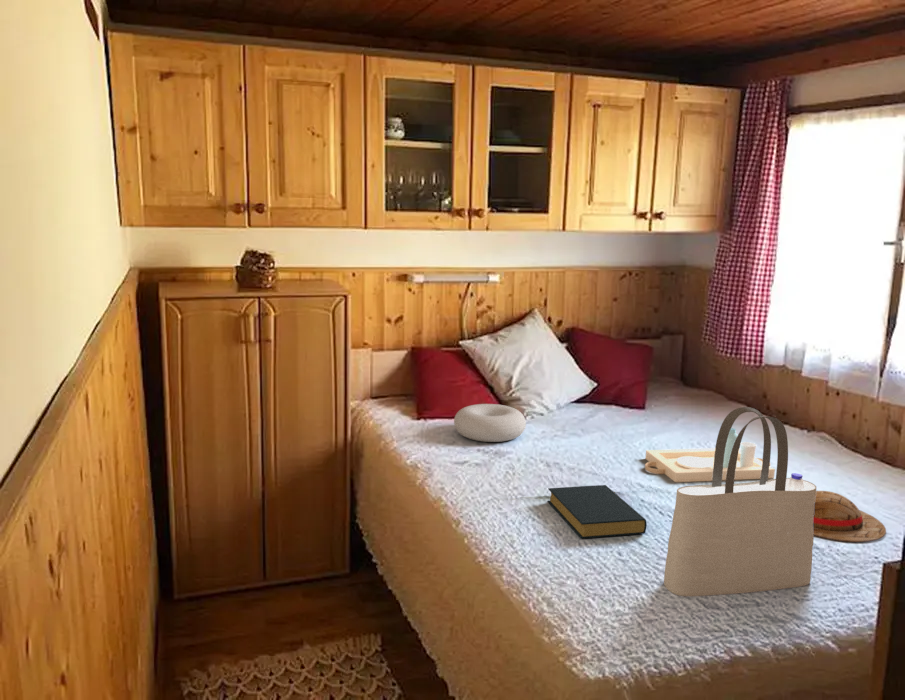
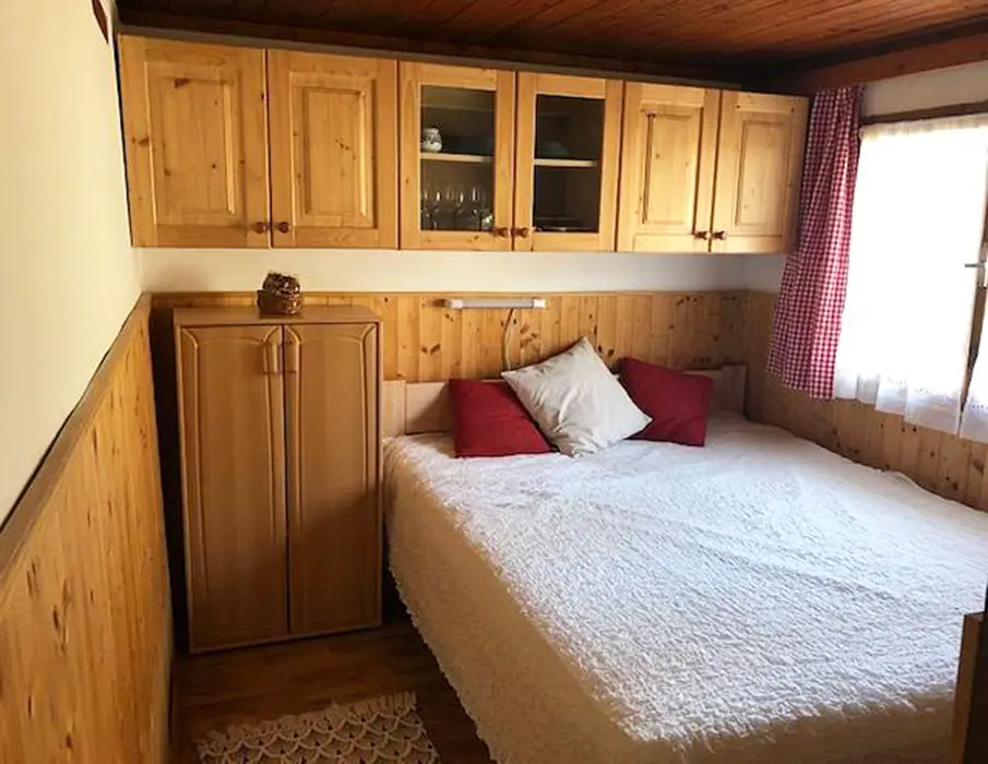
- hardback book [547,484,648,539]
- straw hat [813,490,887,543]
- serving tray [644,427,776,483]
- tote bag [663,406,817,597]
- cushion [453,403,527,443]
